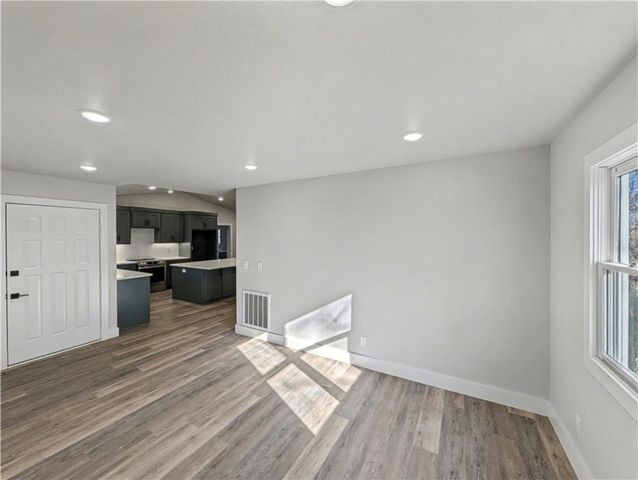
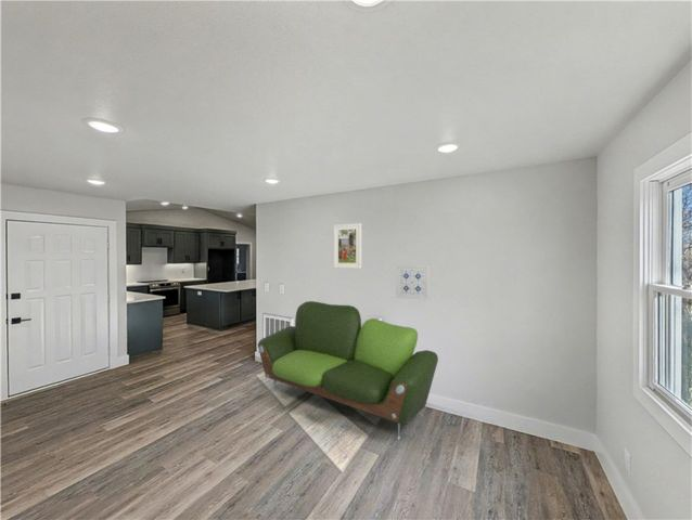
+ sofa [257,300,439,435]
+ wall art [395,264,431,301]
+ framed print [333,222,362,270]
